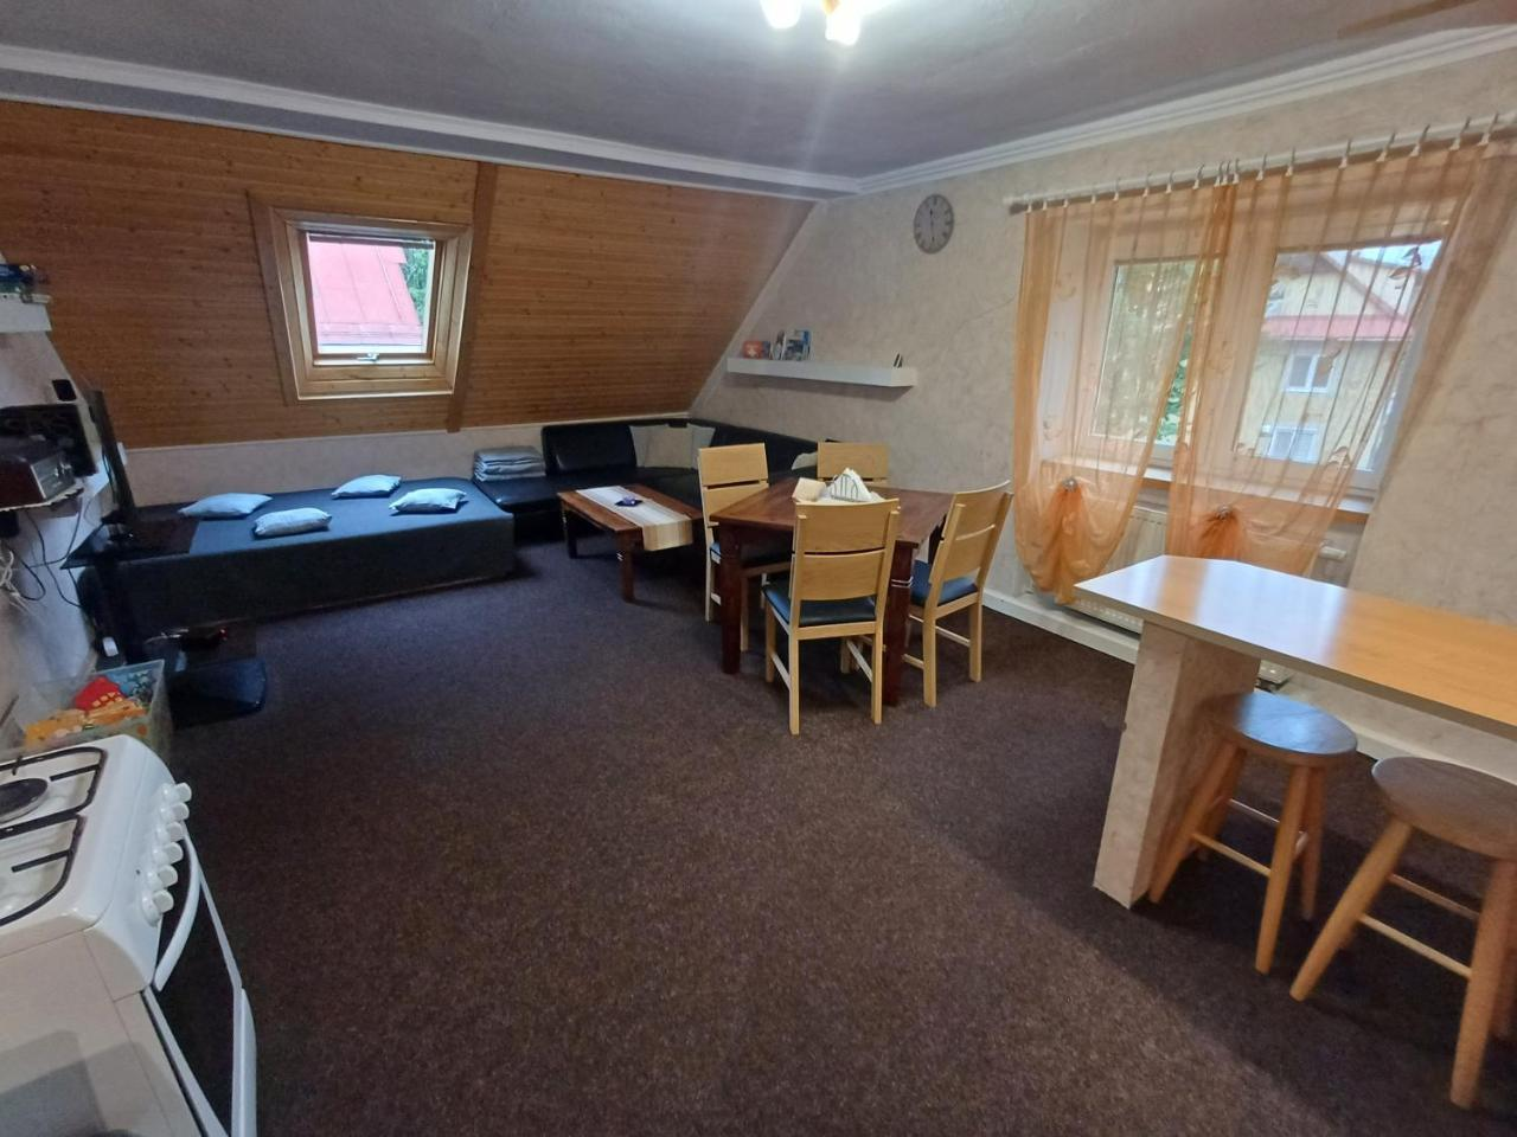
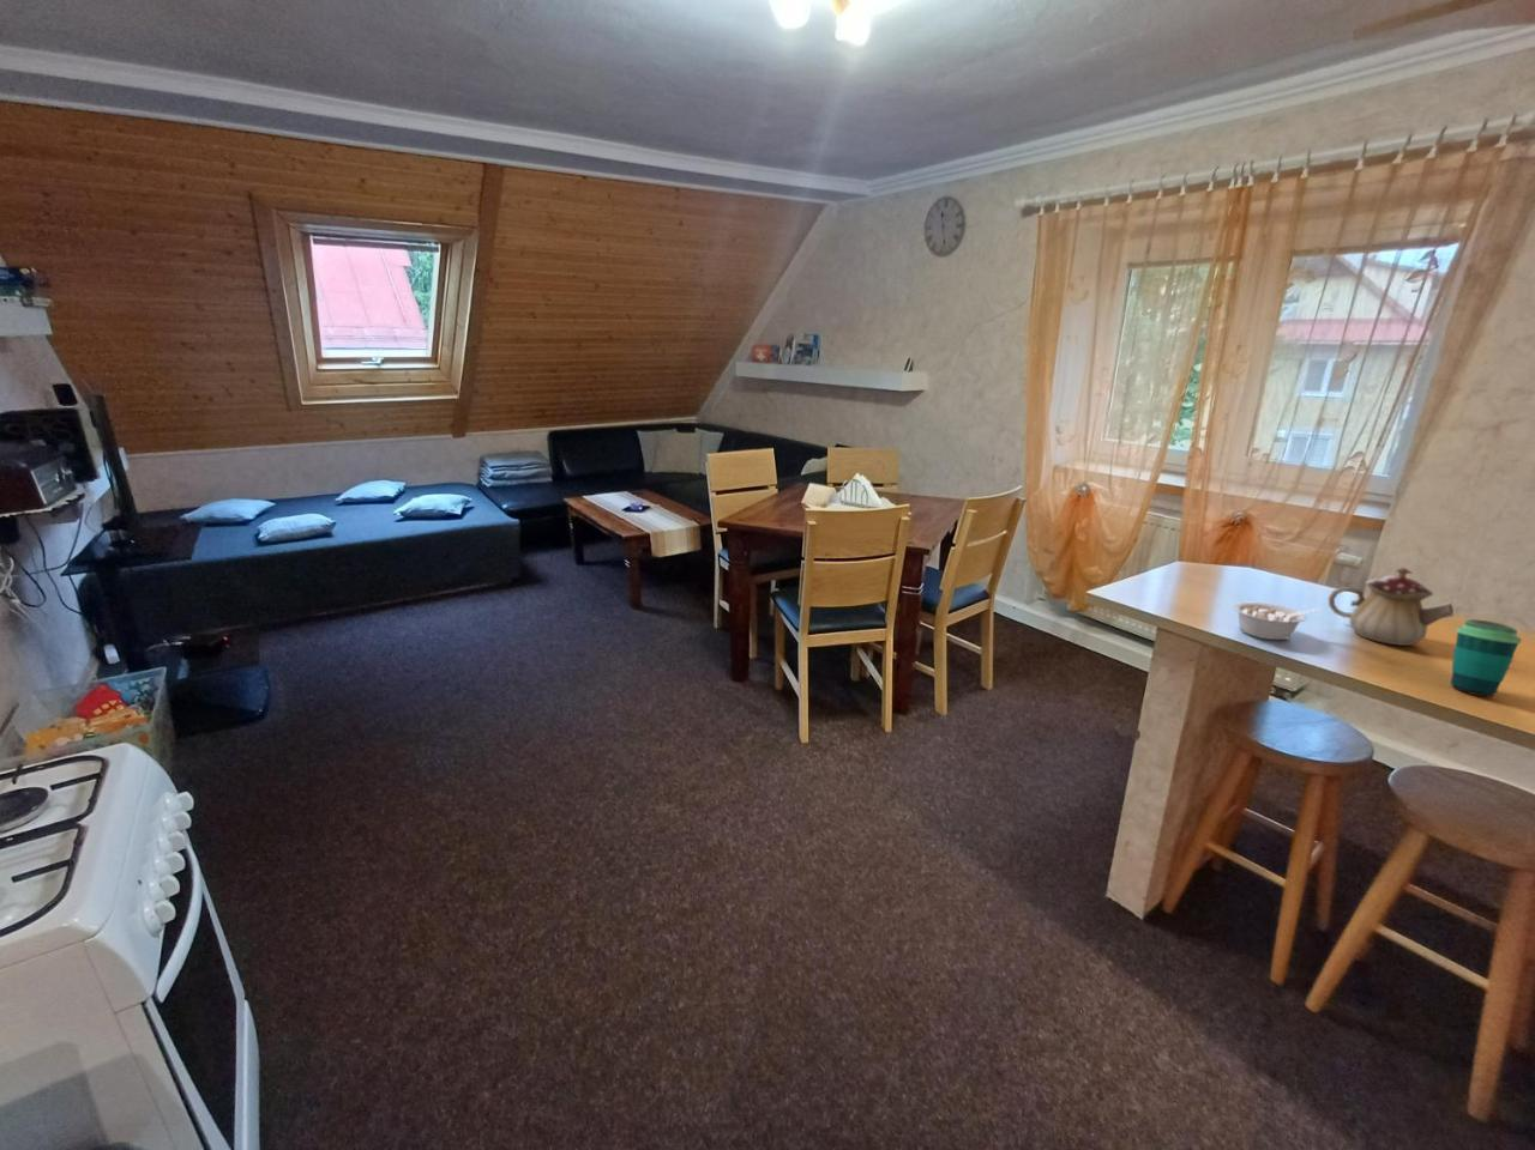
+ teapot [1327,567,1455,646]
+ legume [1233,600,1320,641]
+ cup [1450,618,1523,697]
